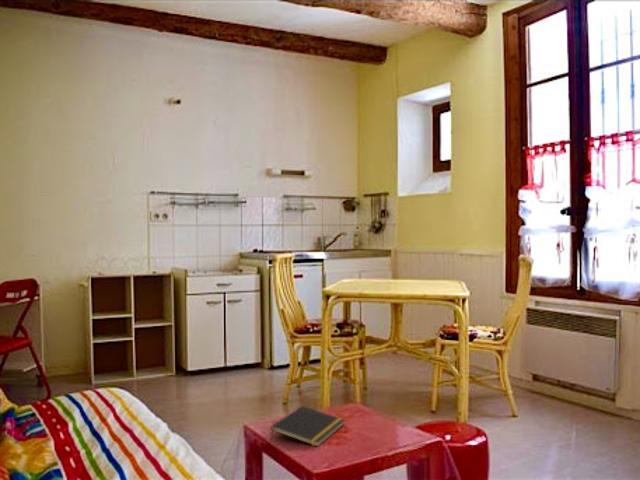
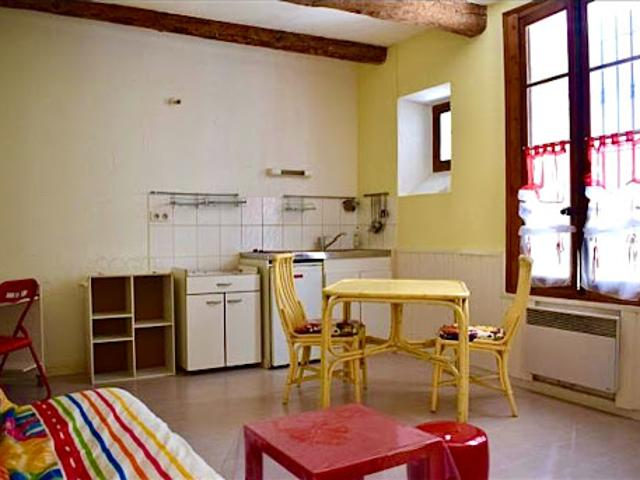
- notepad [269,405,346,448]
